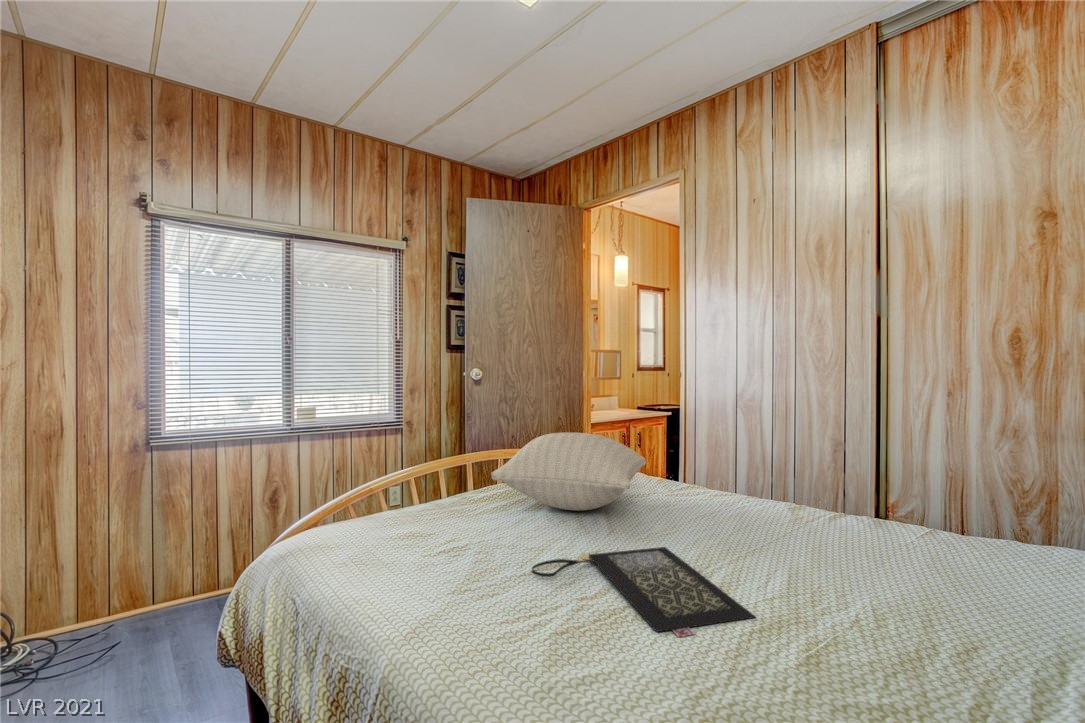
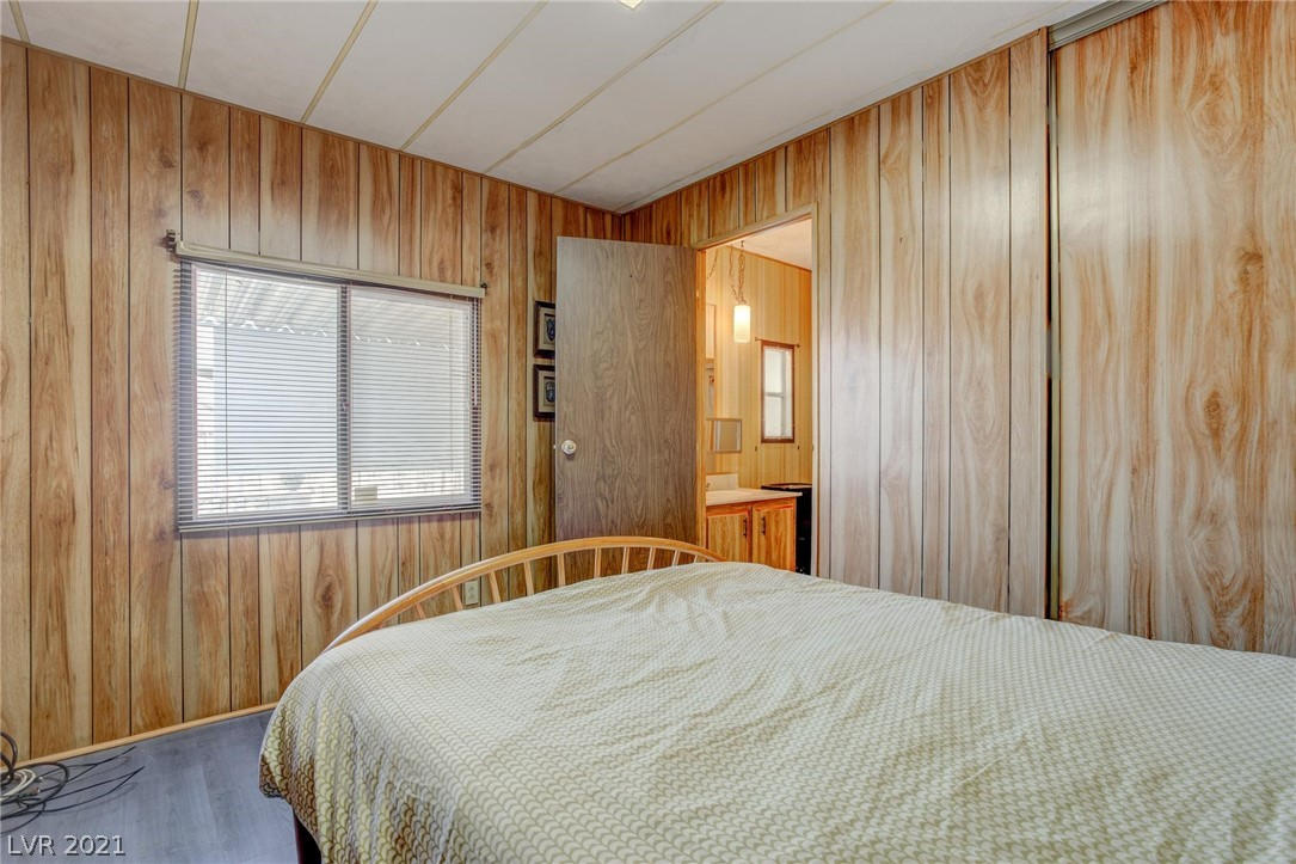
- pillow [491,431,647,512]
- clutch bag [531,546,757,638]
